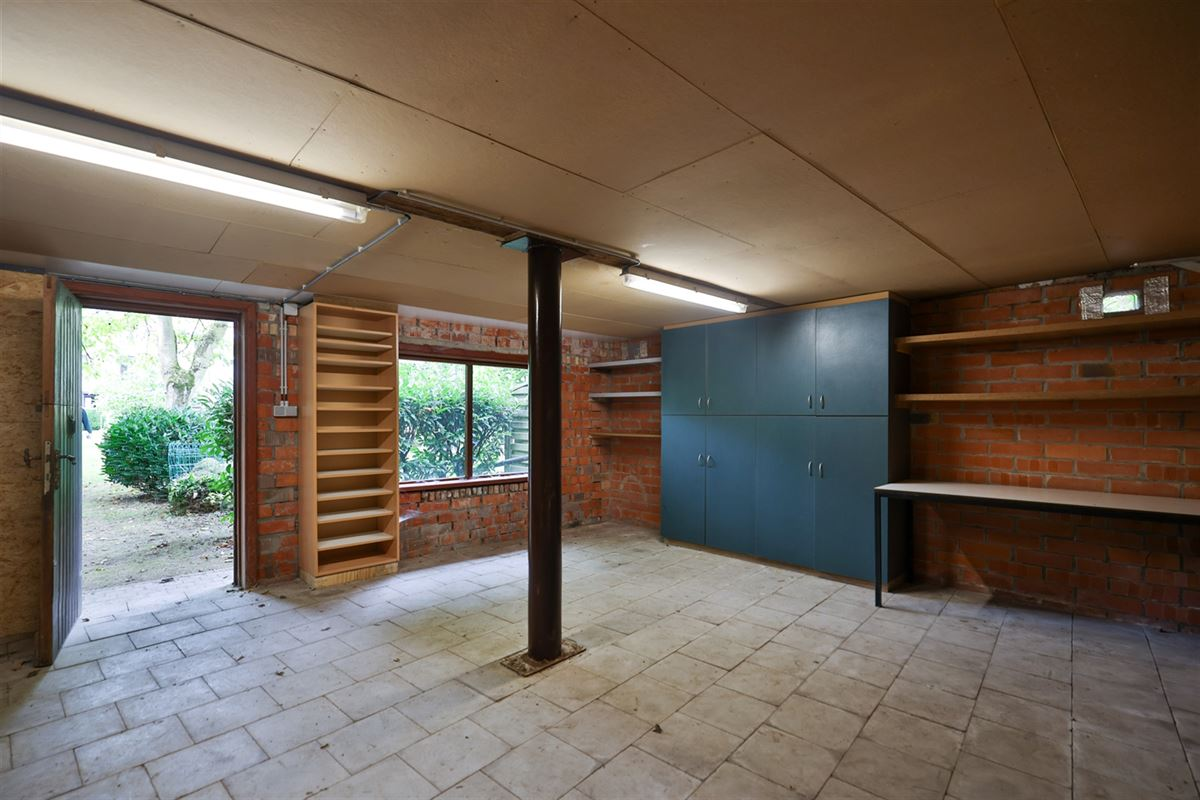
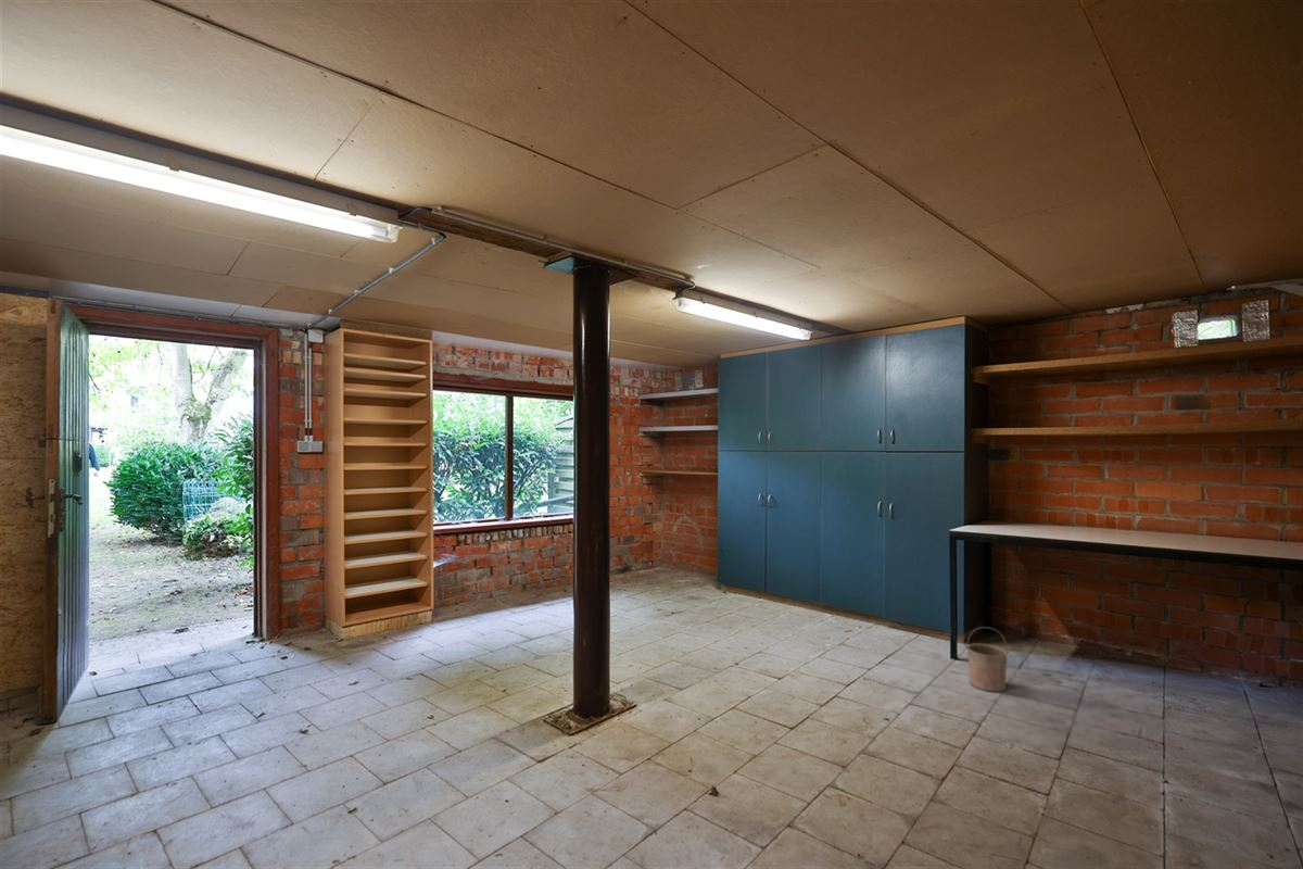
+ bucket [963,626,1012,693]
